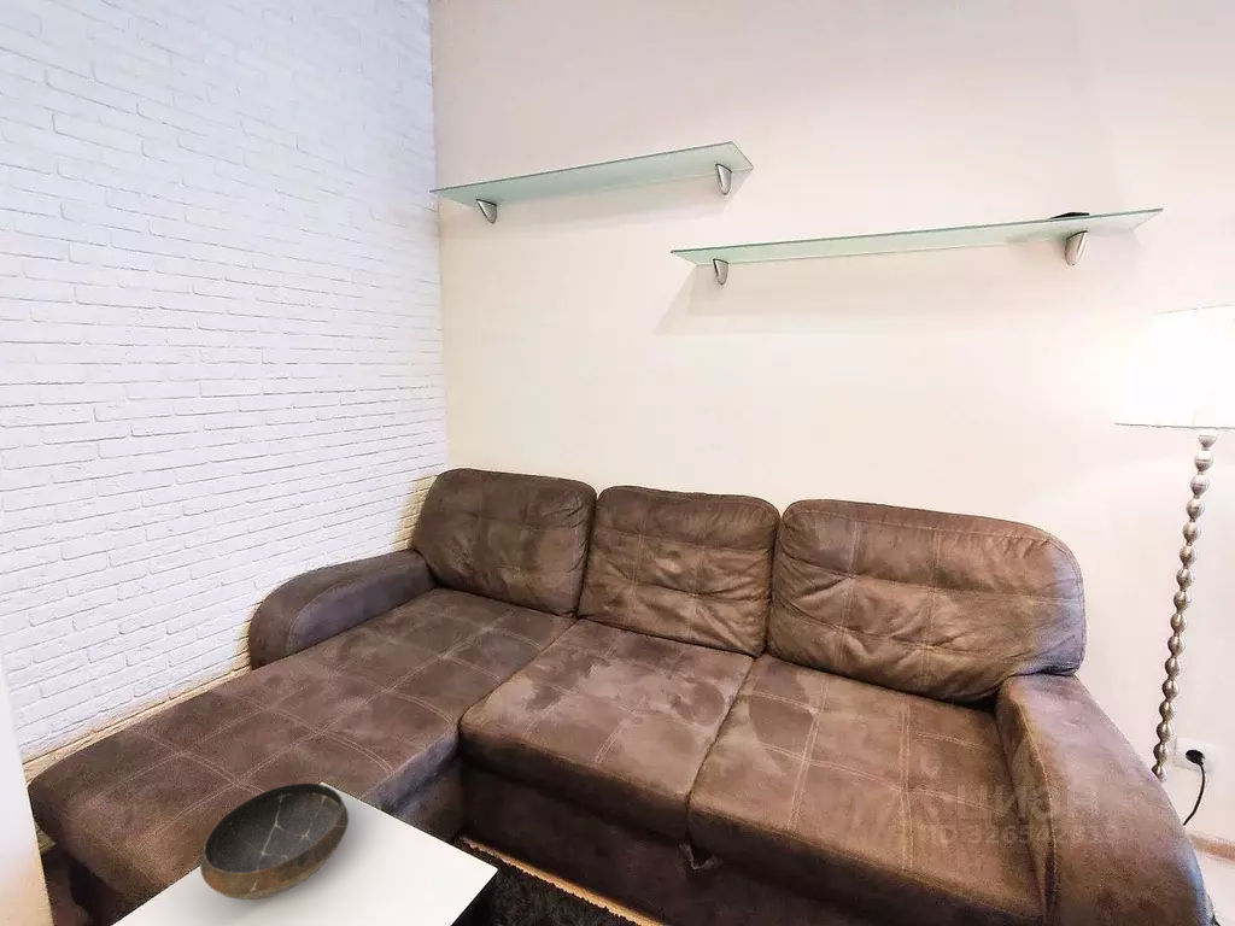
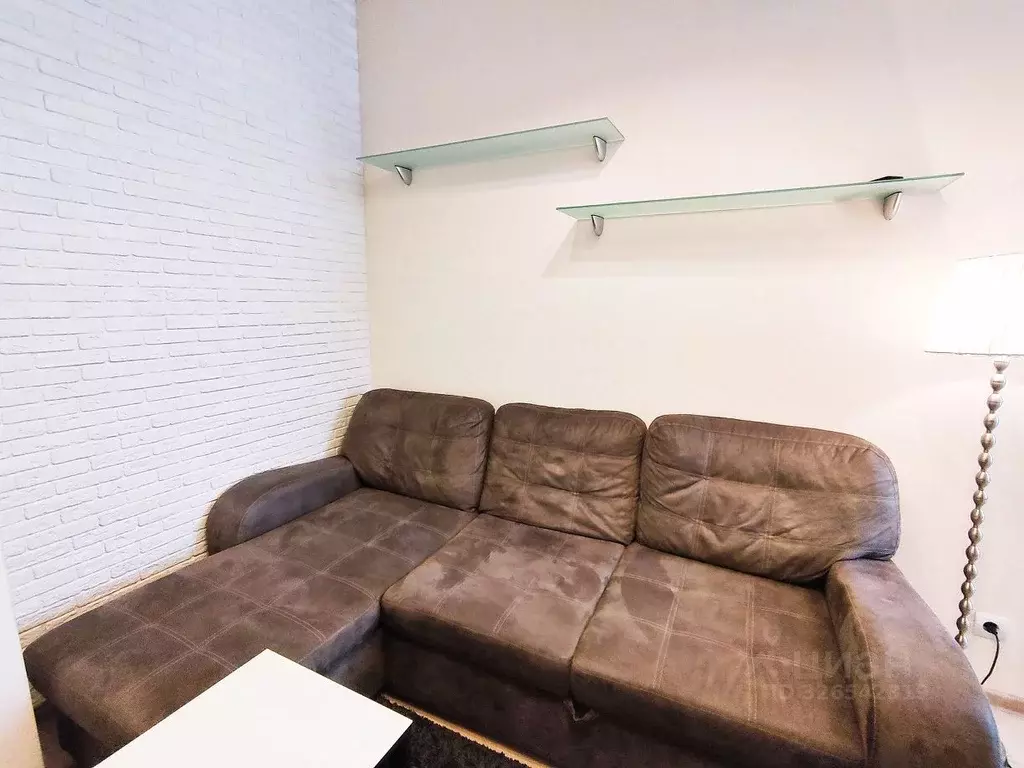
- bowl [199,781,350,901]
